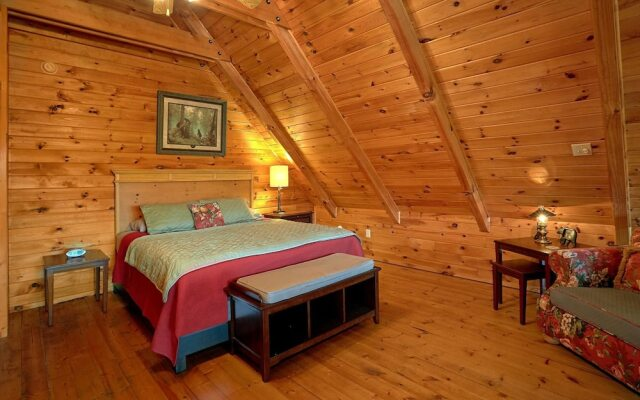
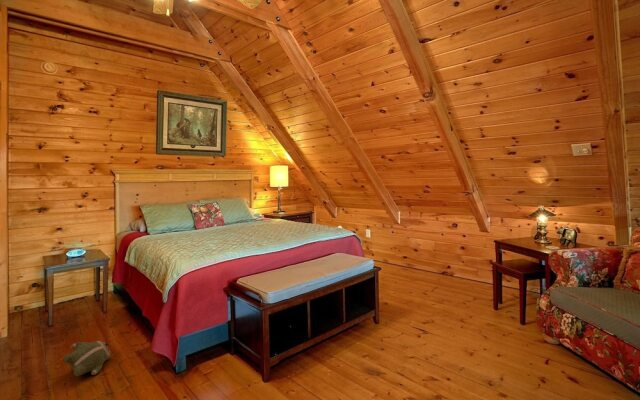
+ plush toy [62,340,112,377]
